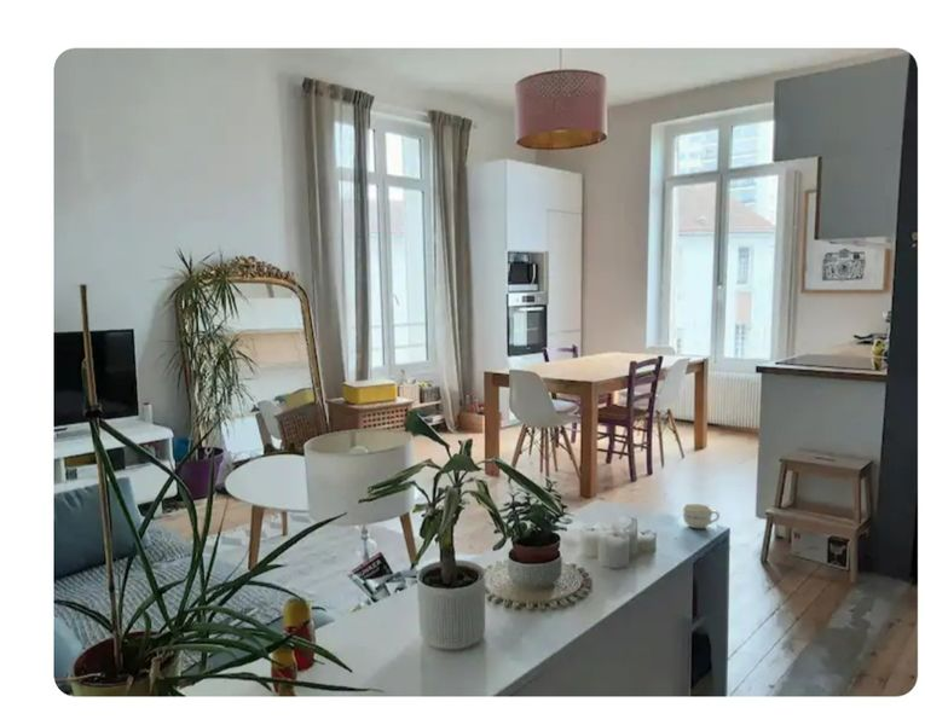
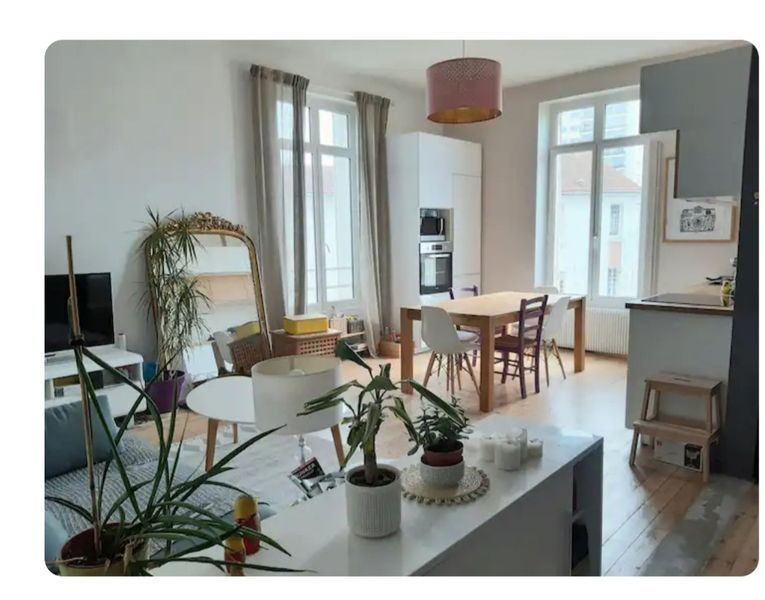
- cup [682,503,721,529]
